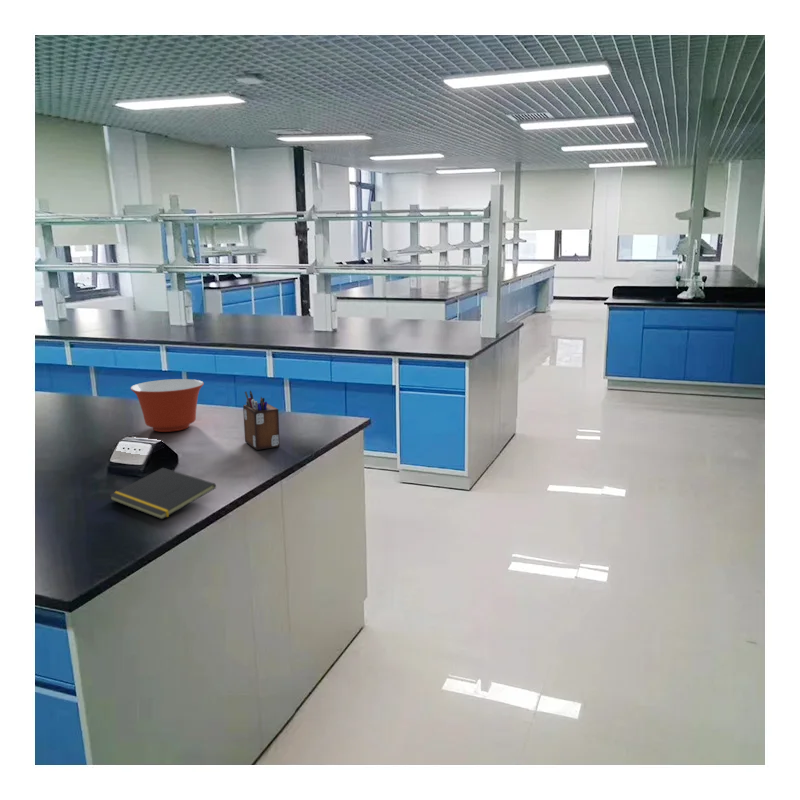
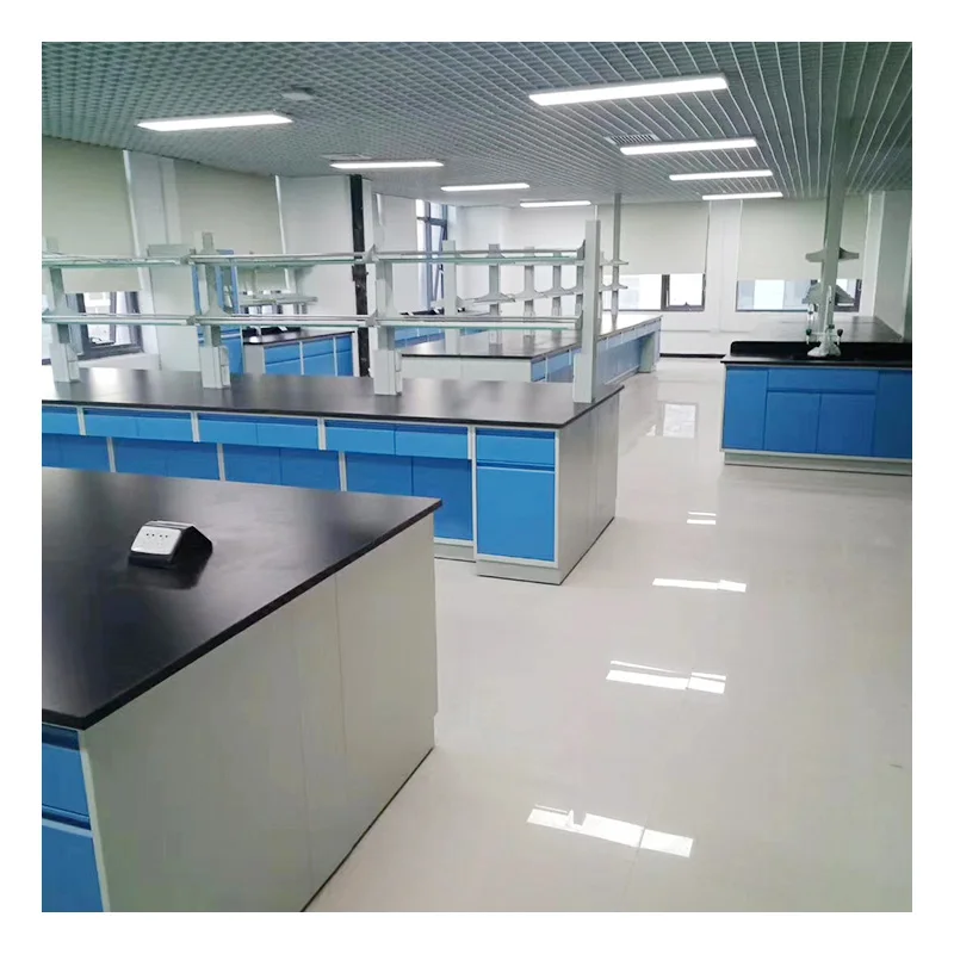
- notepad [108,467,217,520]
- desk organizer [242,390,281,451]
- mixing bowl [129,378,205,433]
